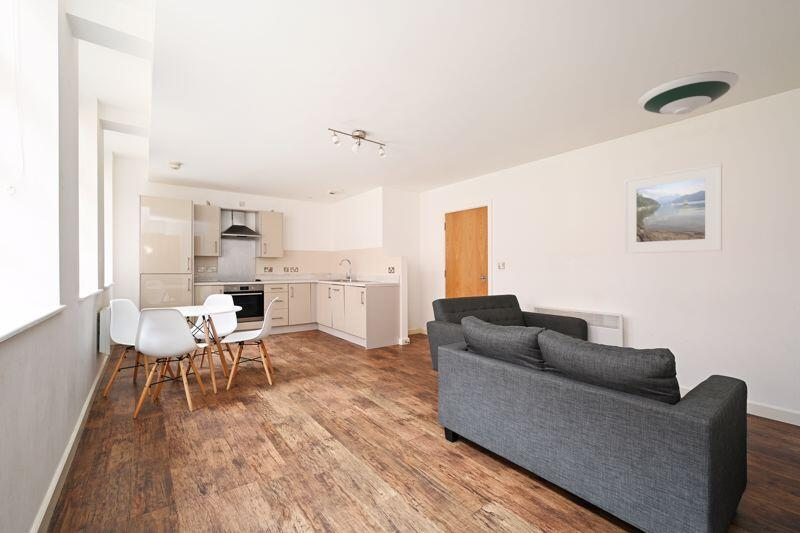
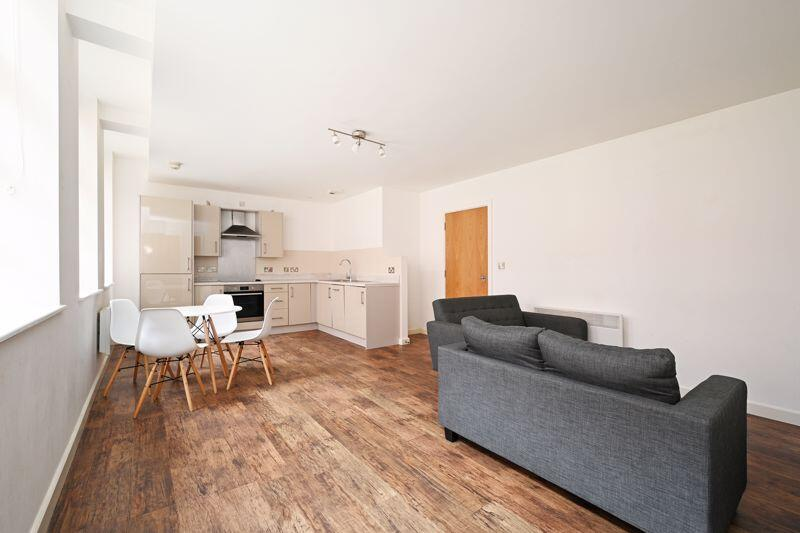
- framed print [623,162,723,254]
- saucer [636,70,740,116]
